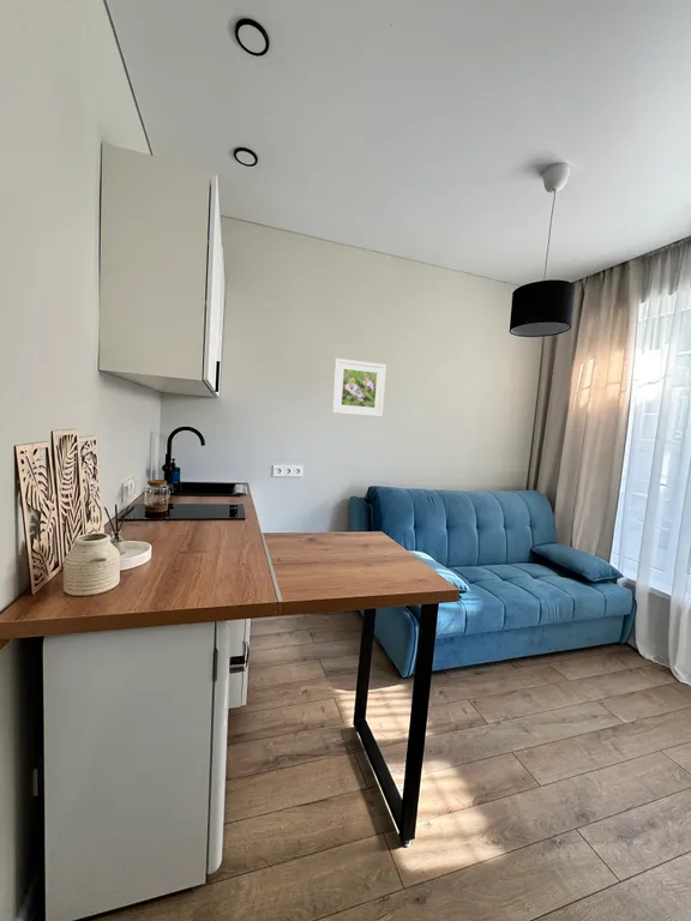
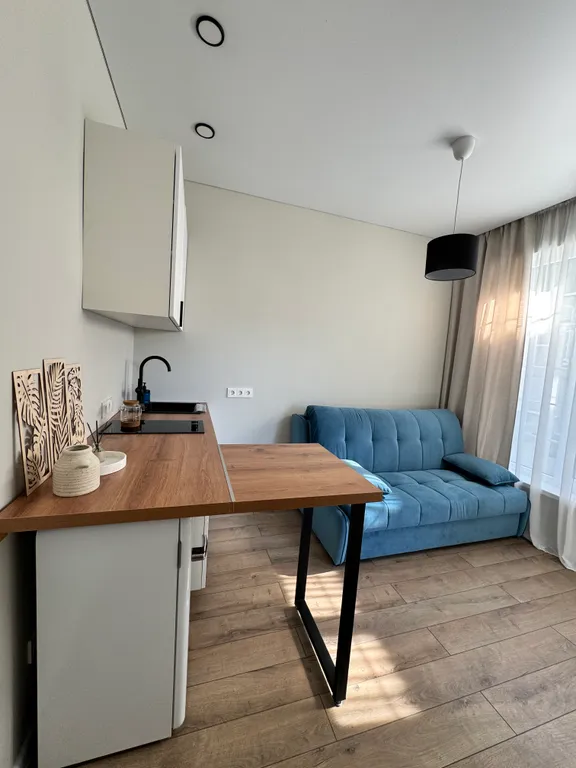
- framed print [331,357,387,419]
